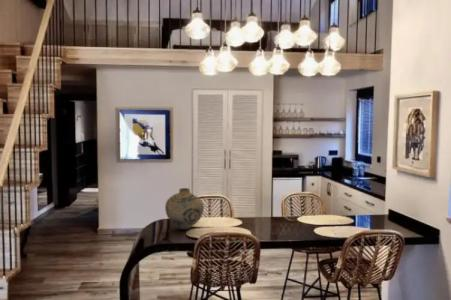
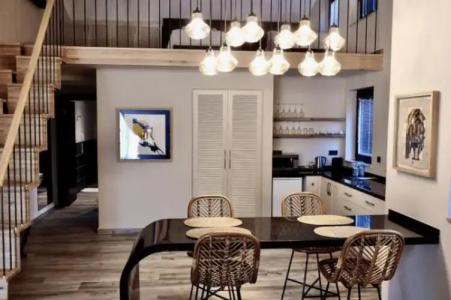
- vase [164,187,205,230]
